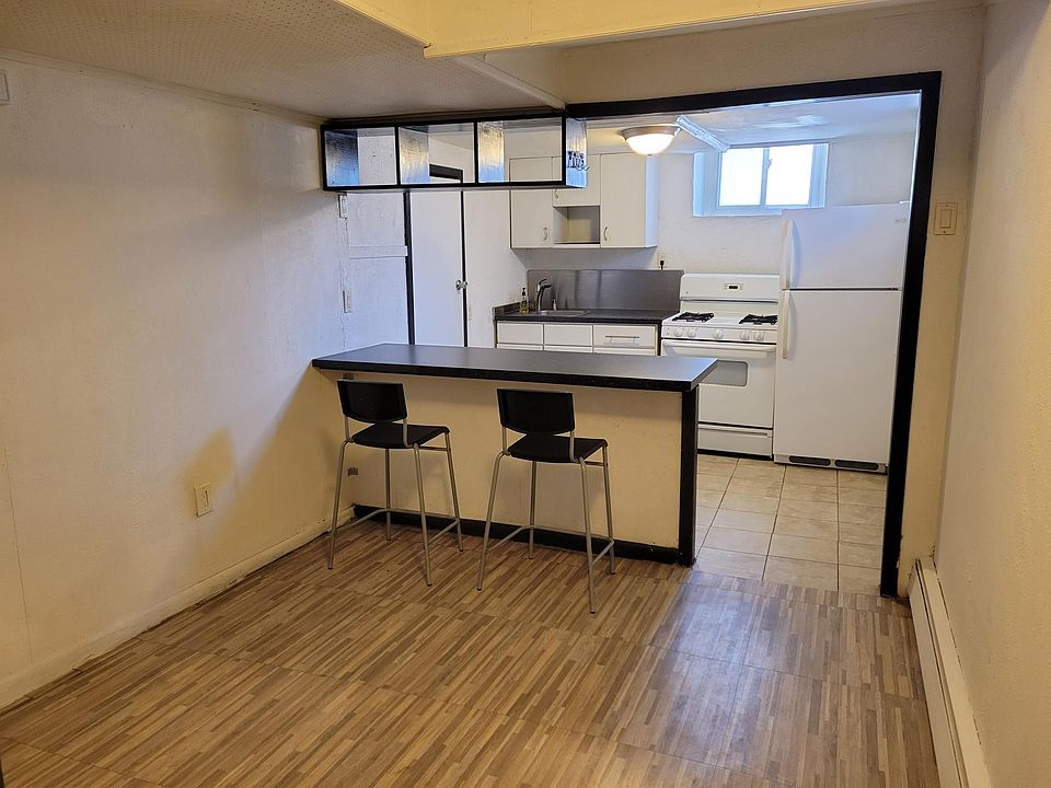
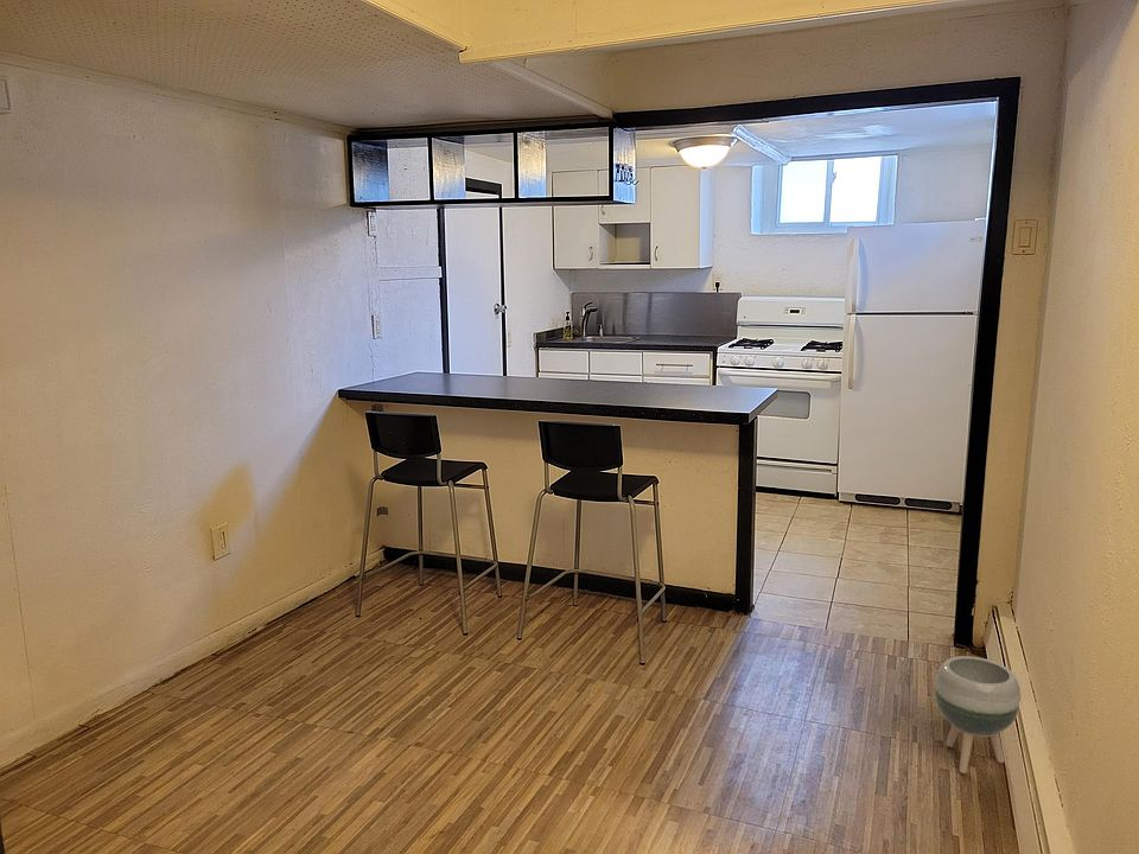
+ planter [933,655,1023,775]
